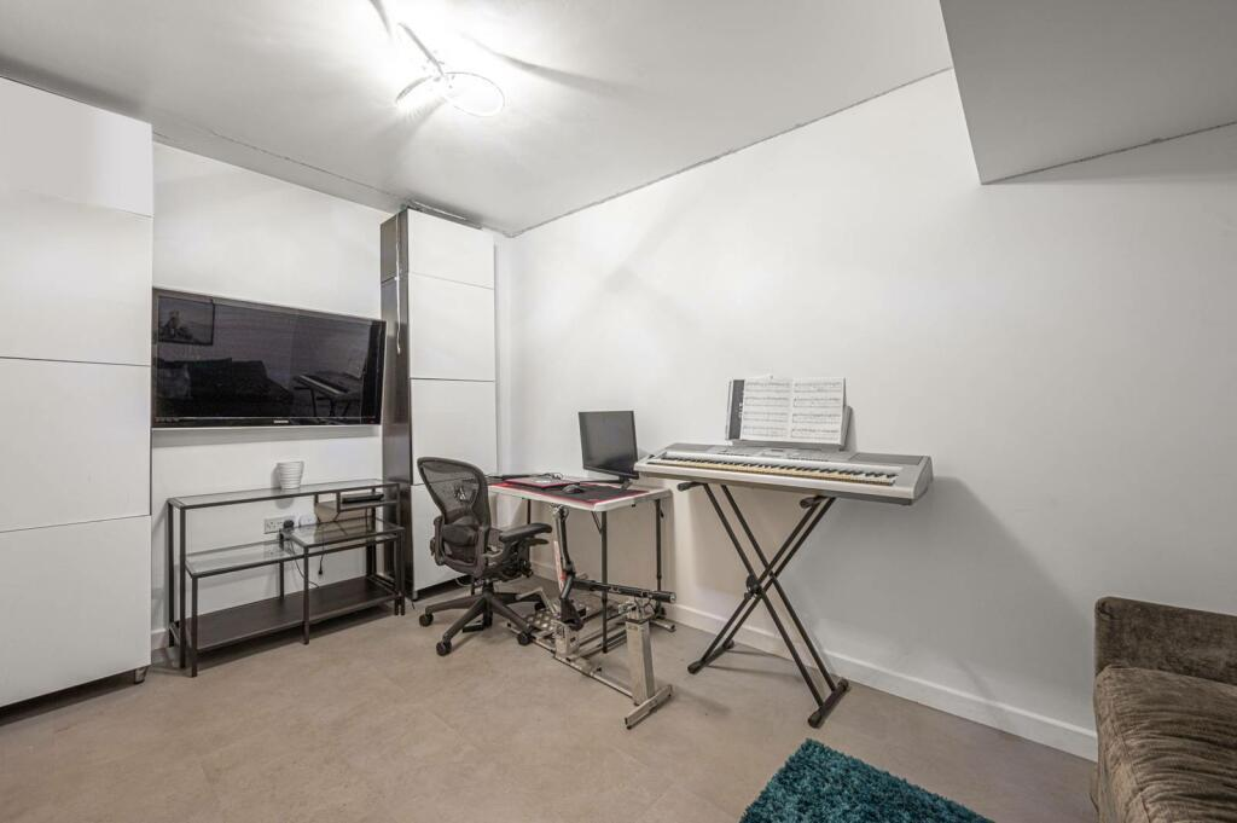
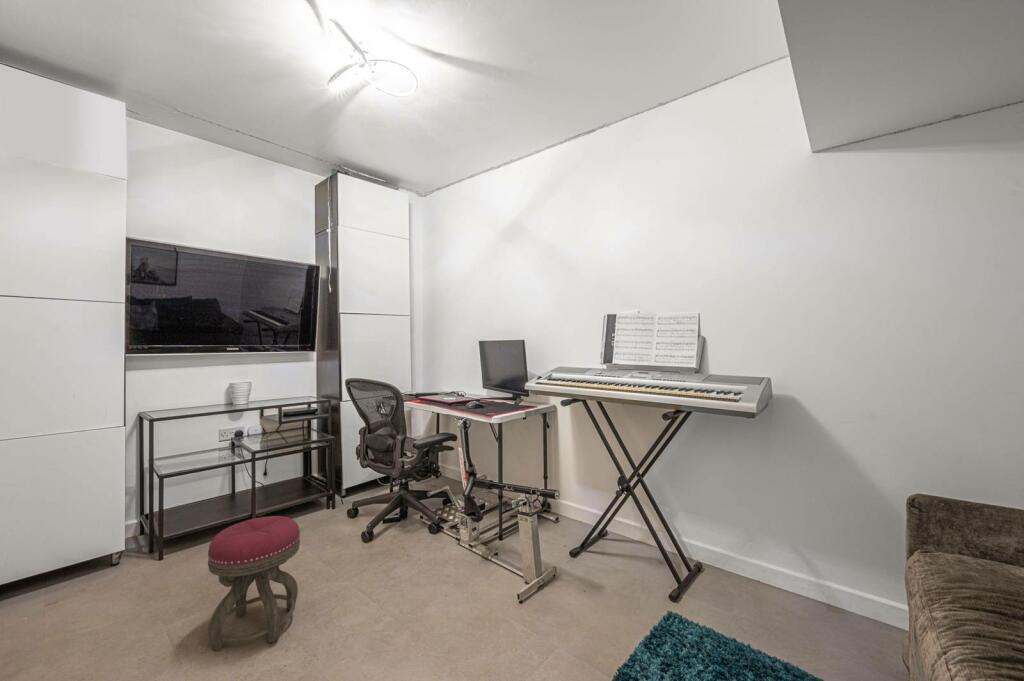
+ stool [207,515,301,652]
